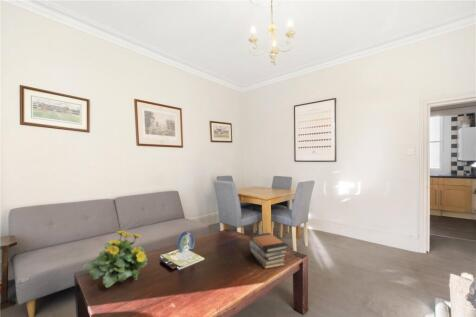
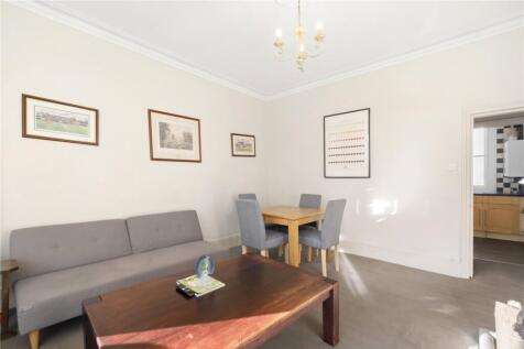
- flowering plant [82,229,148,289]
- book stack [249,232,289,270]
